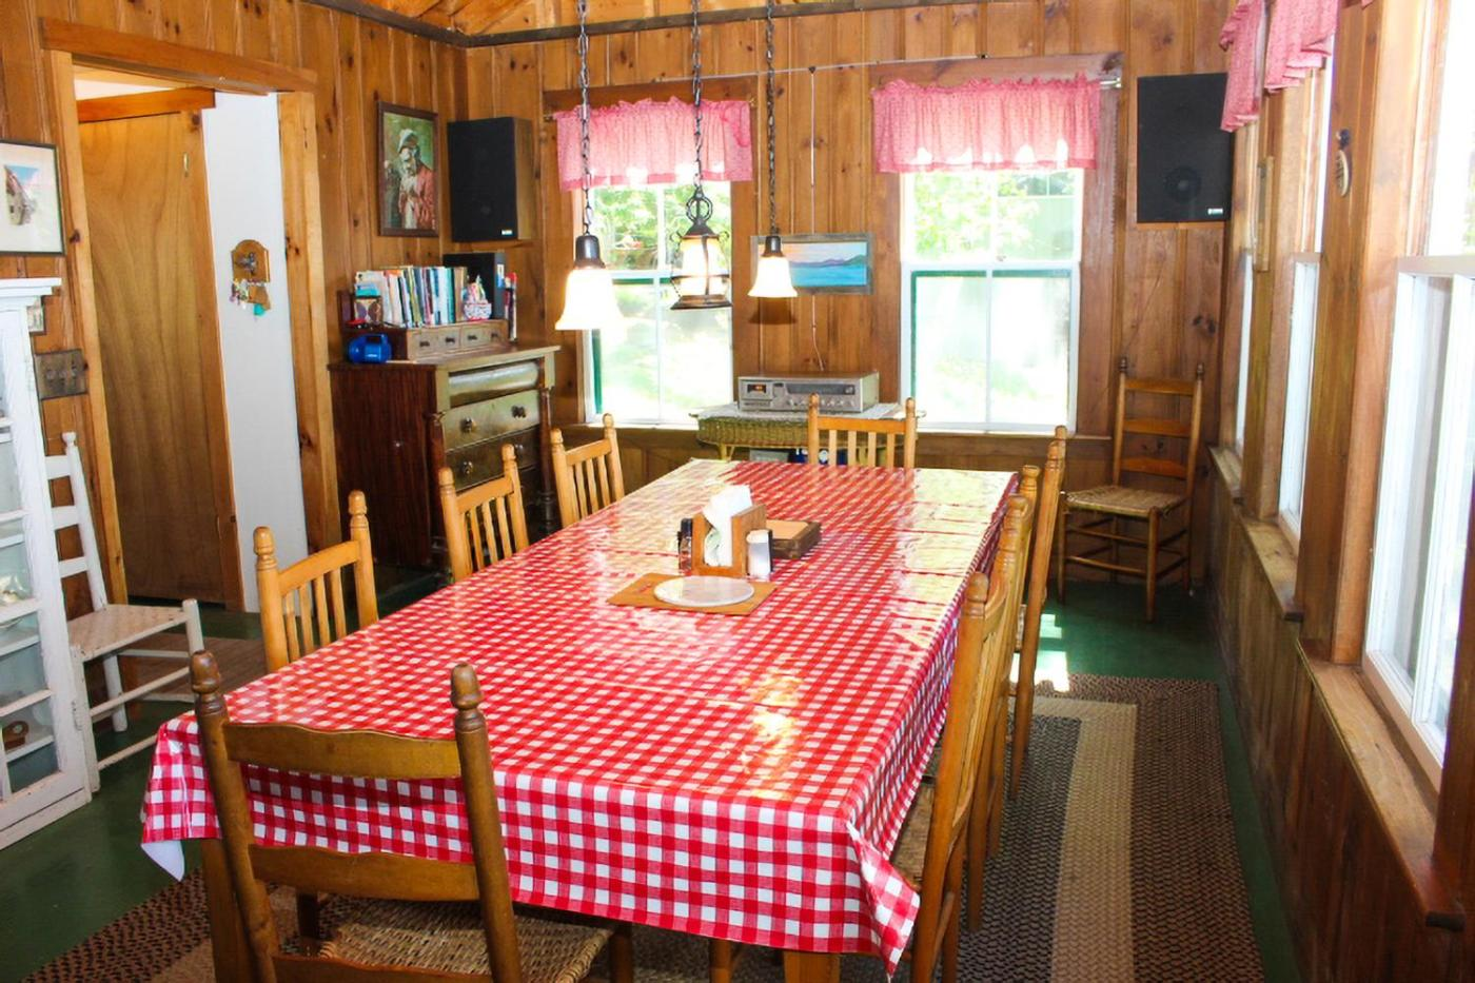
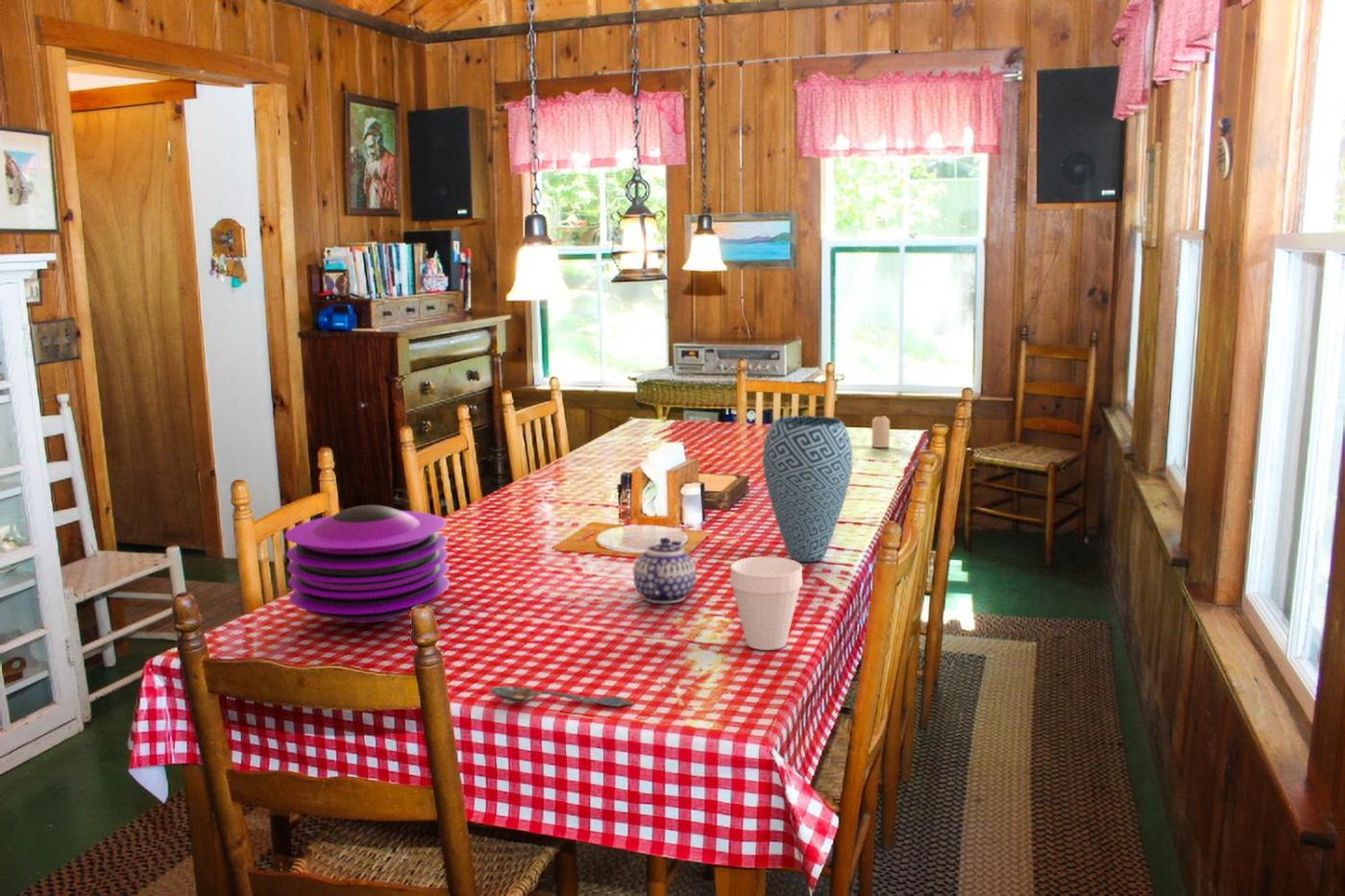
+ cup [729,556,803,651]
+ teapot [633,537,697,604]
+ plate [283,504,451,624]
+ vase [762,415,853,563]
+ spoon [489,686,634,708]
+ candle [871,415,891,448]
